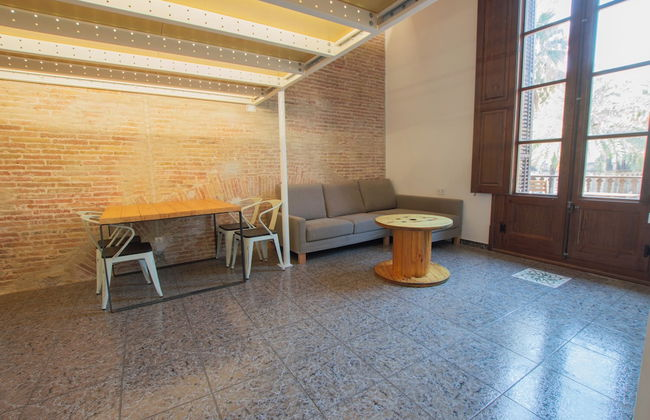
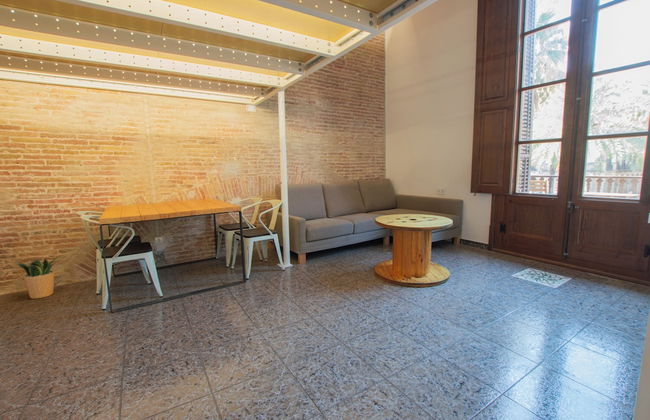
+ potted plant [14,256,61,300]
